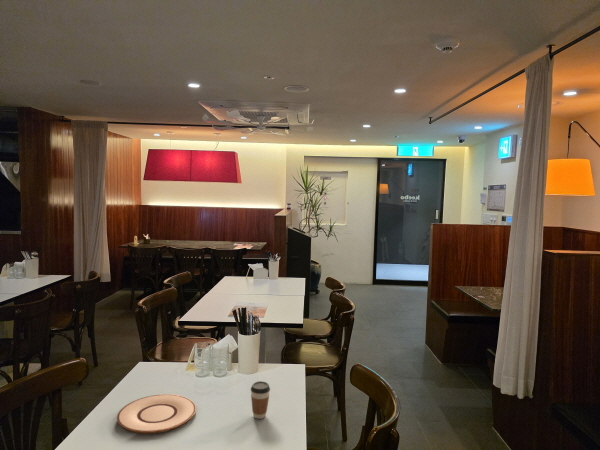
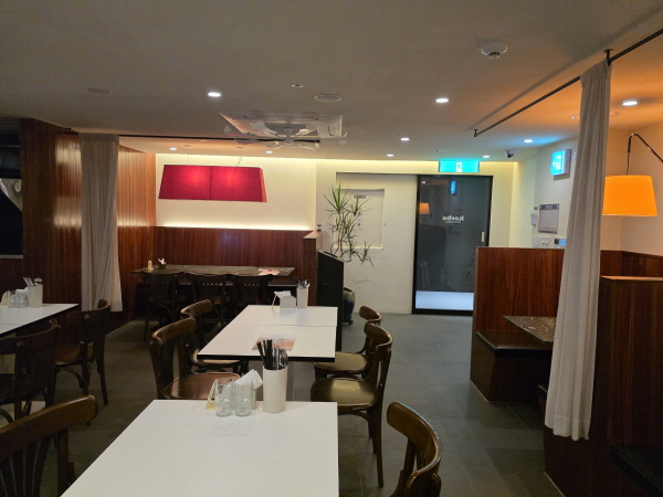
- coffee cup [250,380,271,420]
- plate [116,393,197,435]
